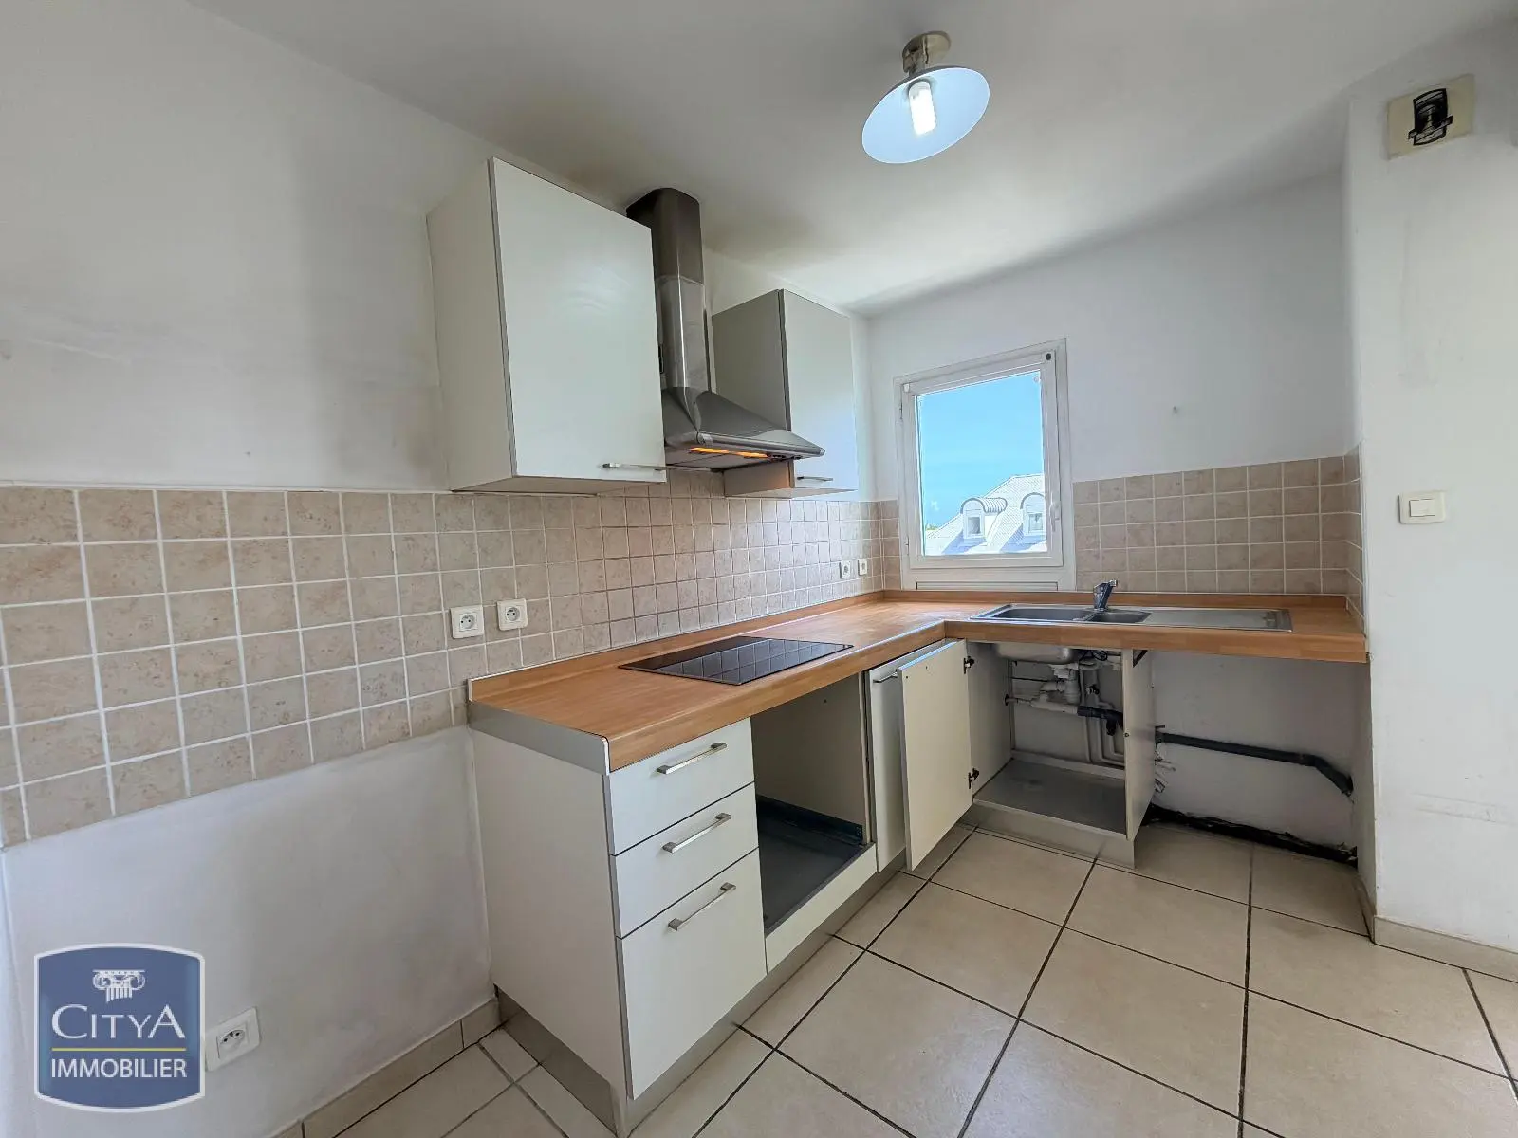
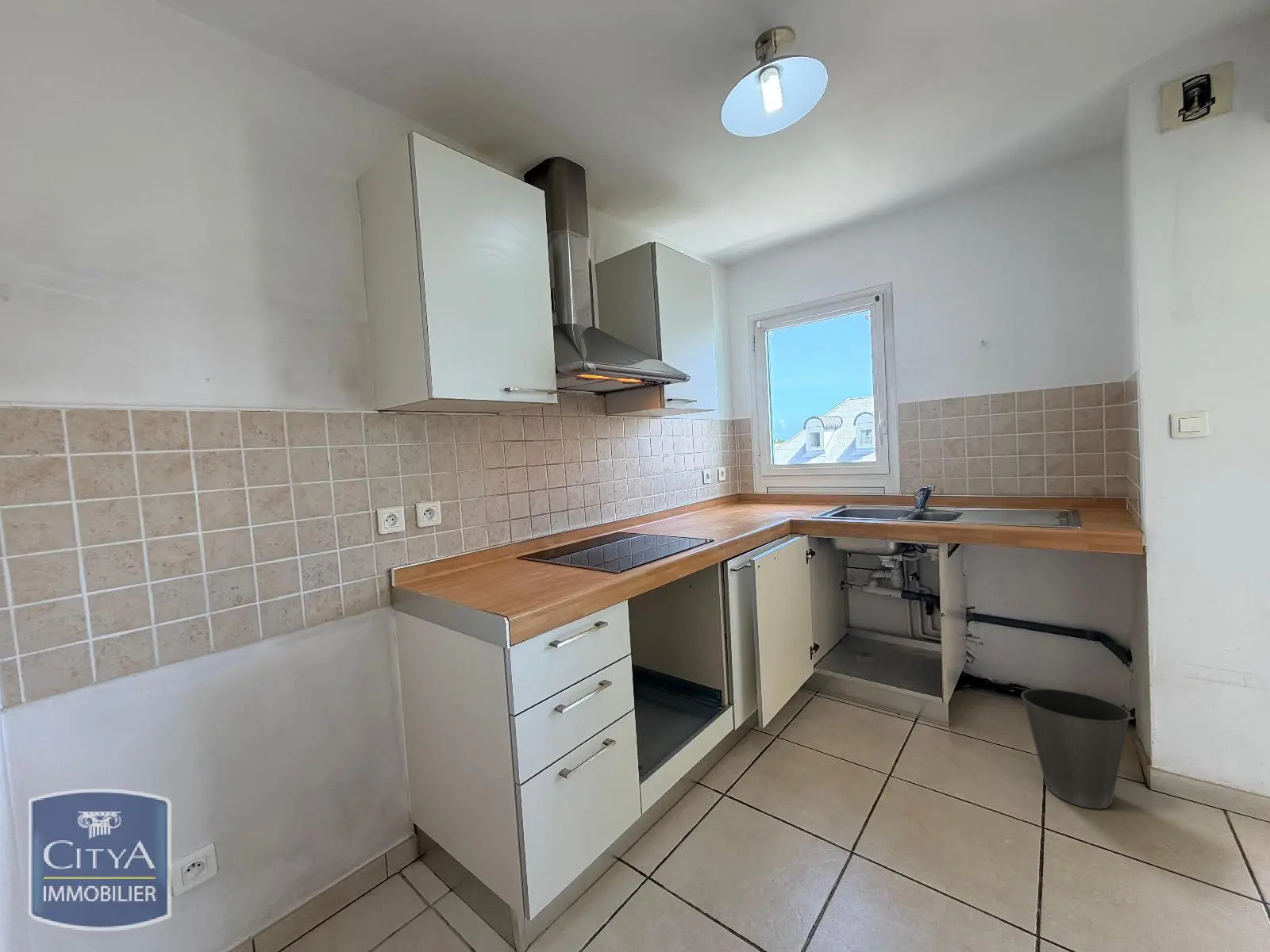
+ waste basket [1021,688,1131,810]
